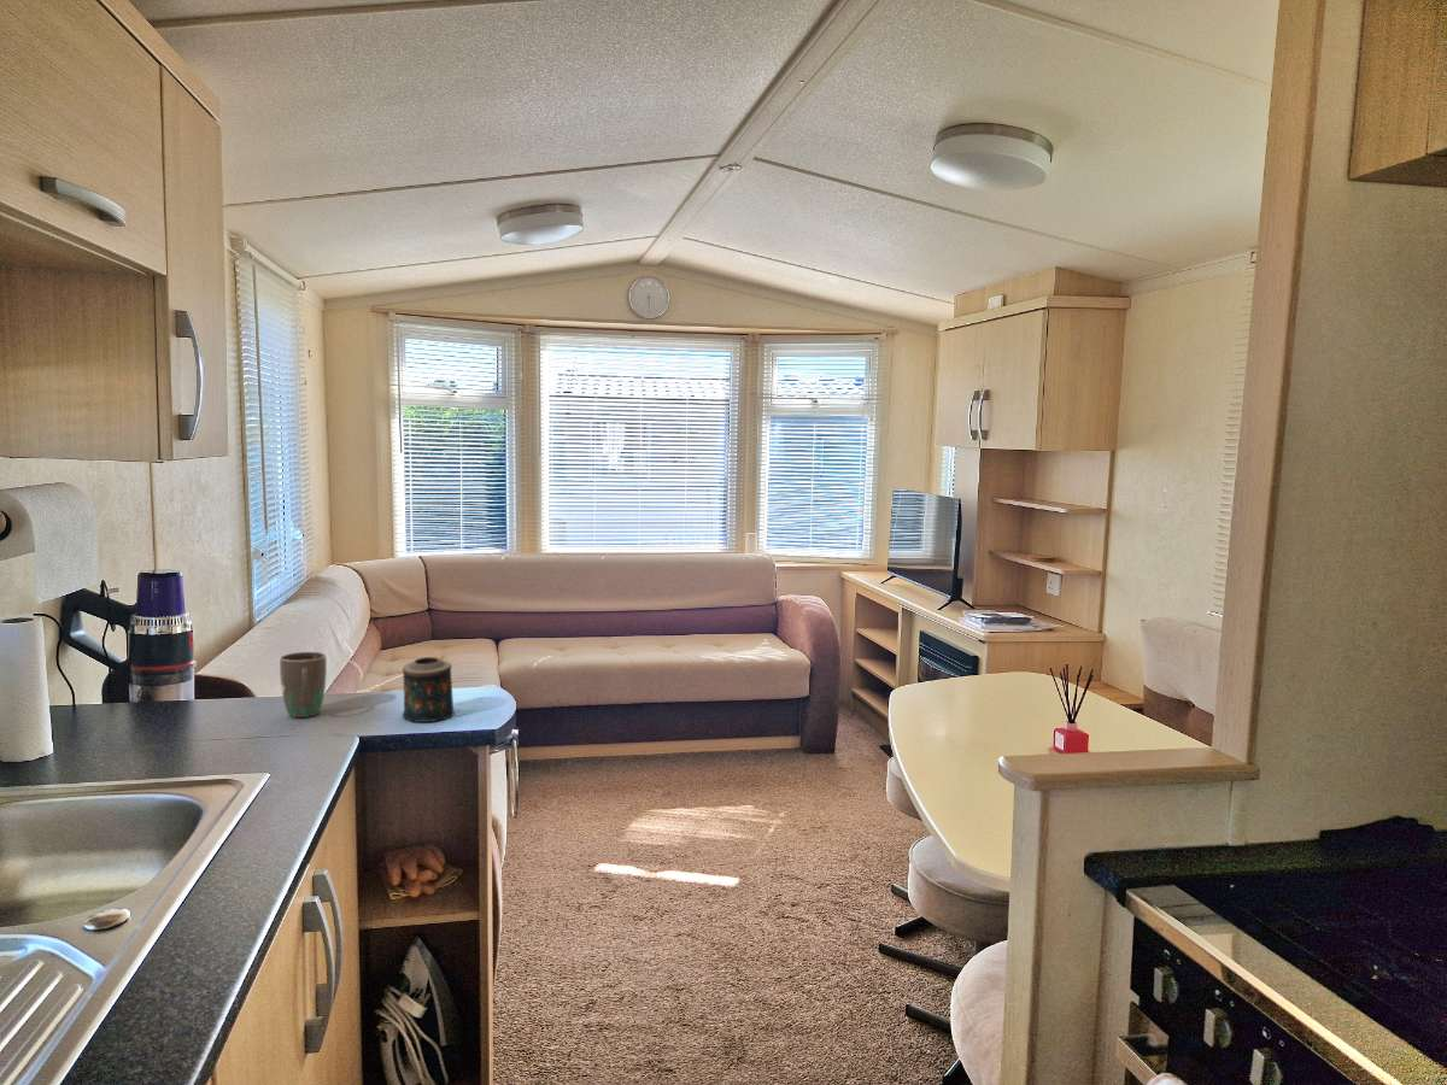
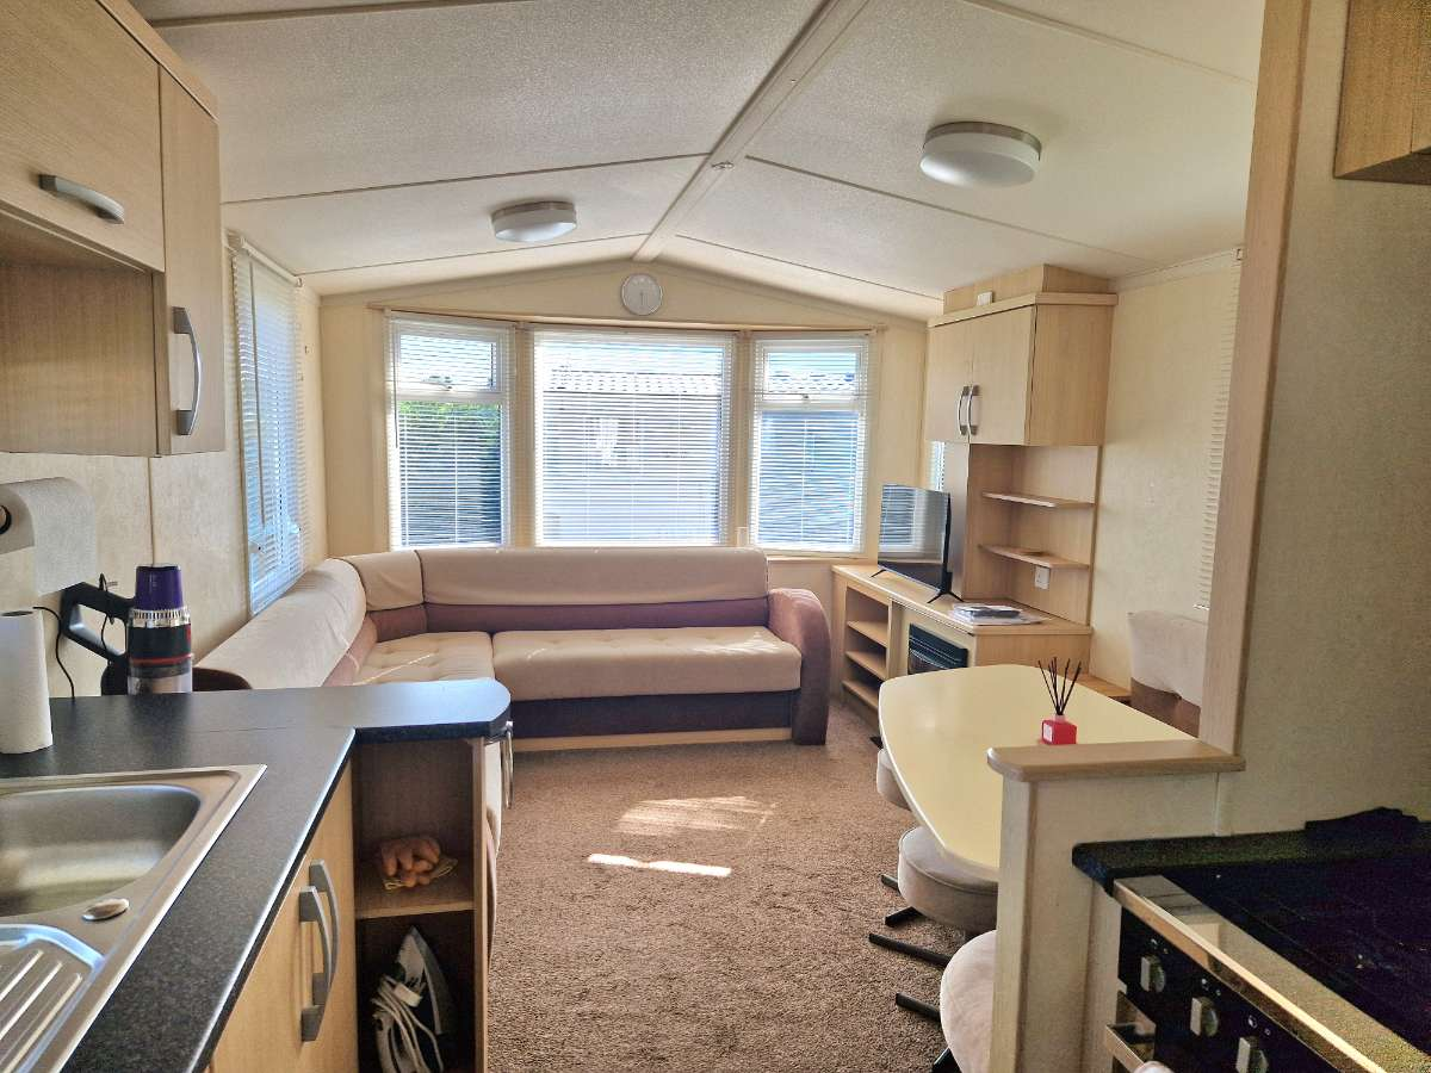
- candle [400,656,456,723]
- mug [279,651,328,719]
